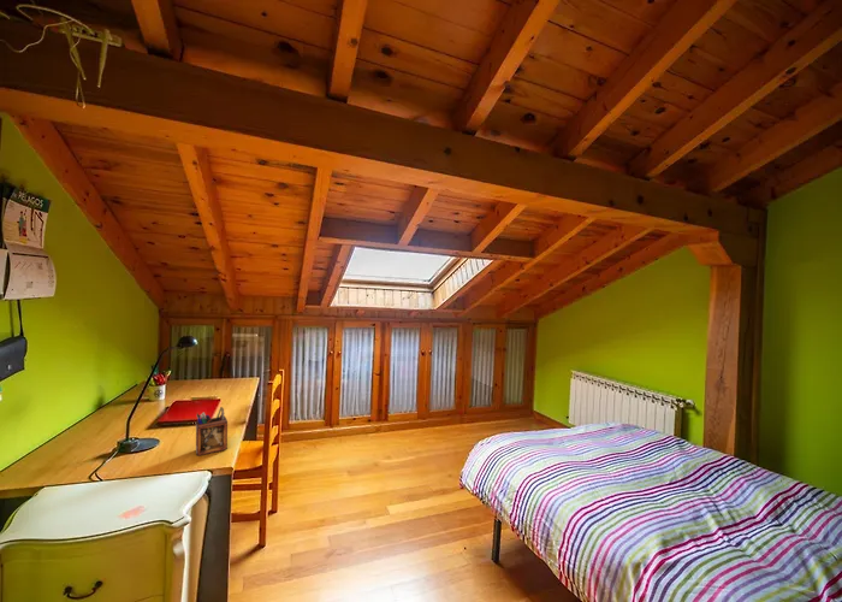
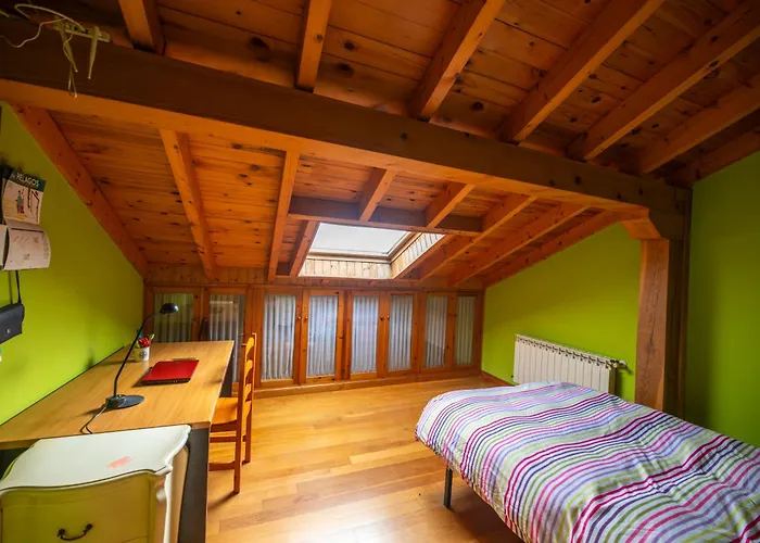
- desk organizer [195,406,229,458]
